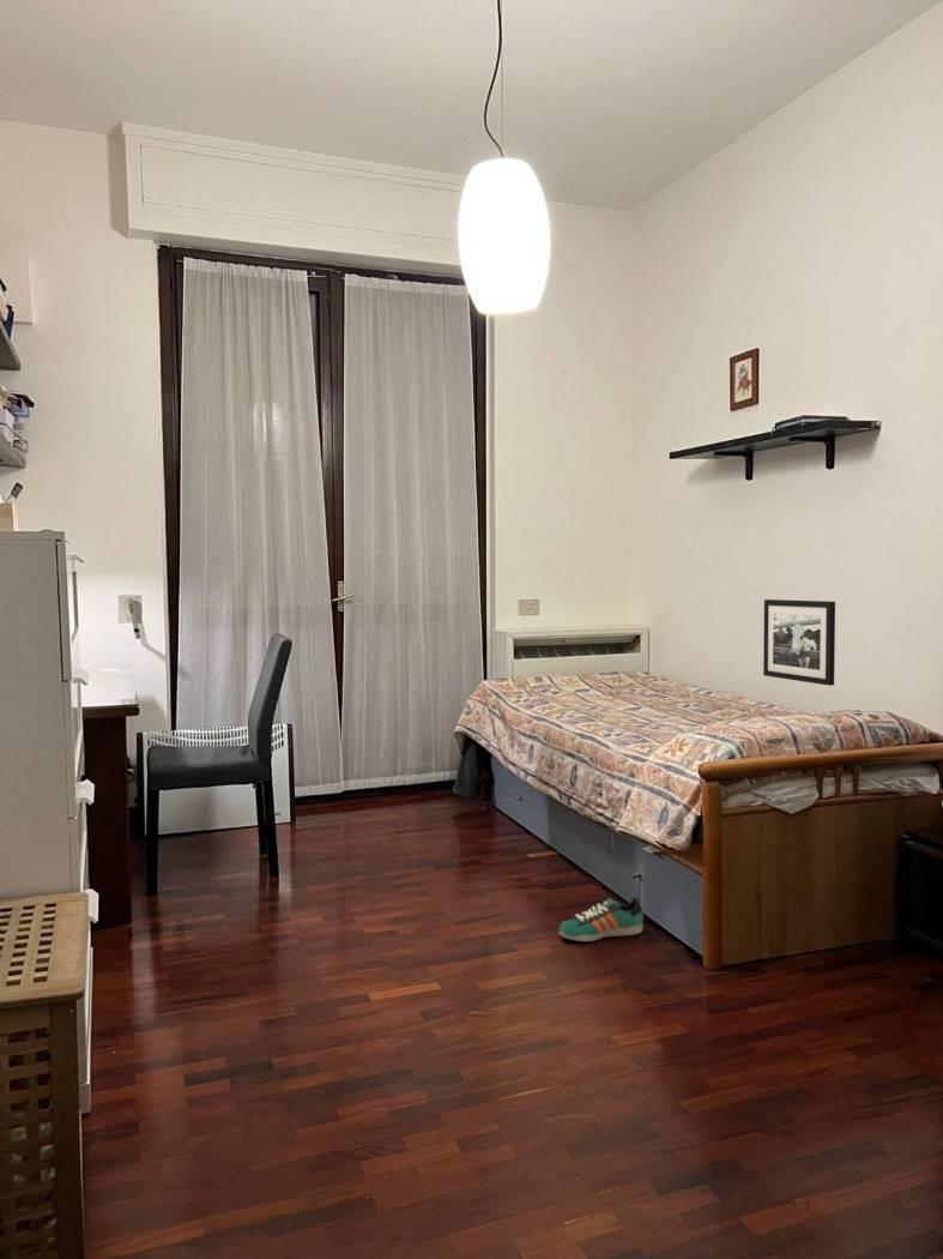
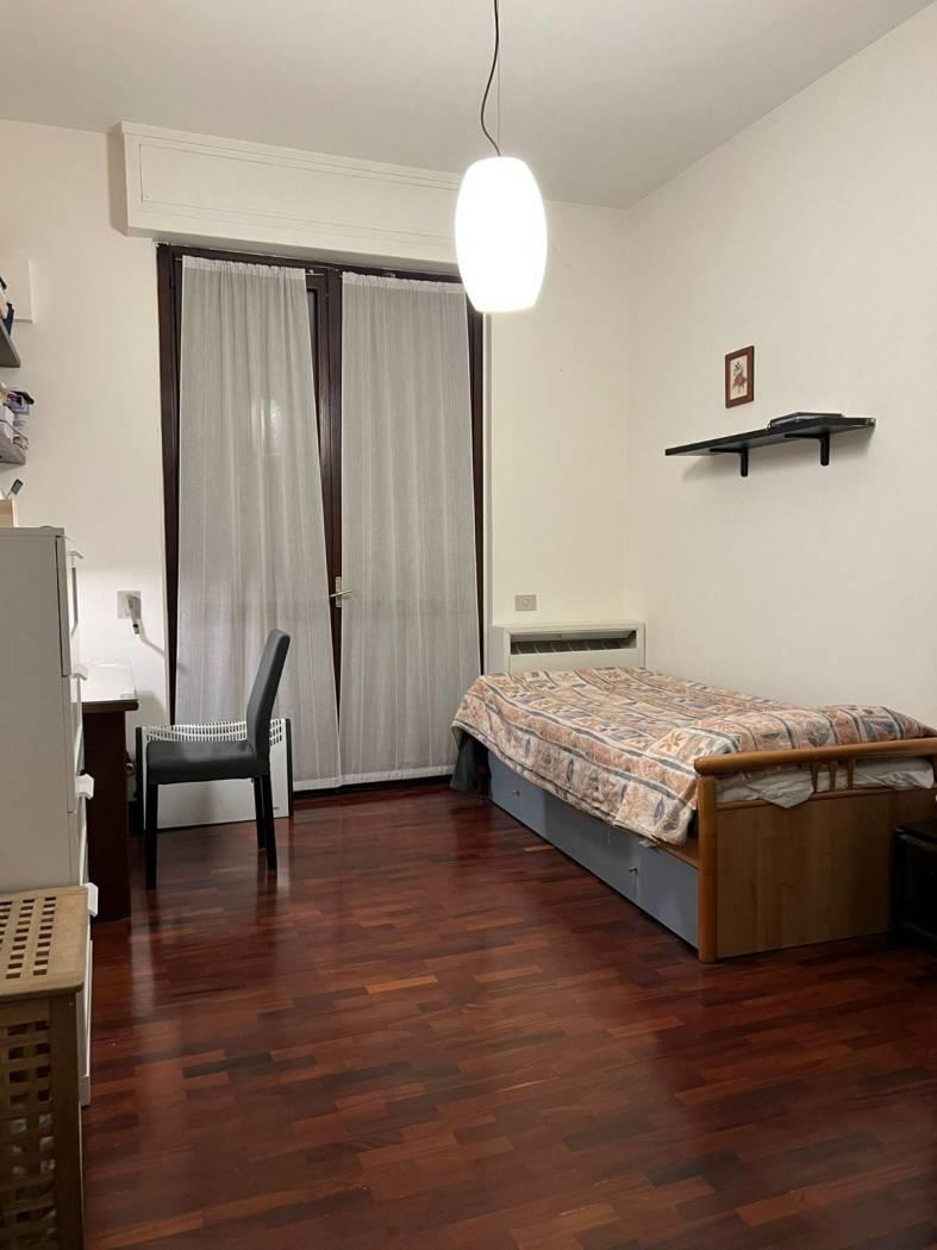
- picture frame [762,598,836,687]
- sneaker [558,896,645,942]
